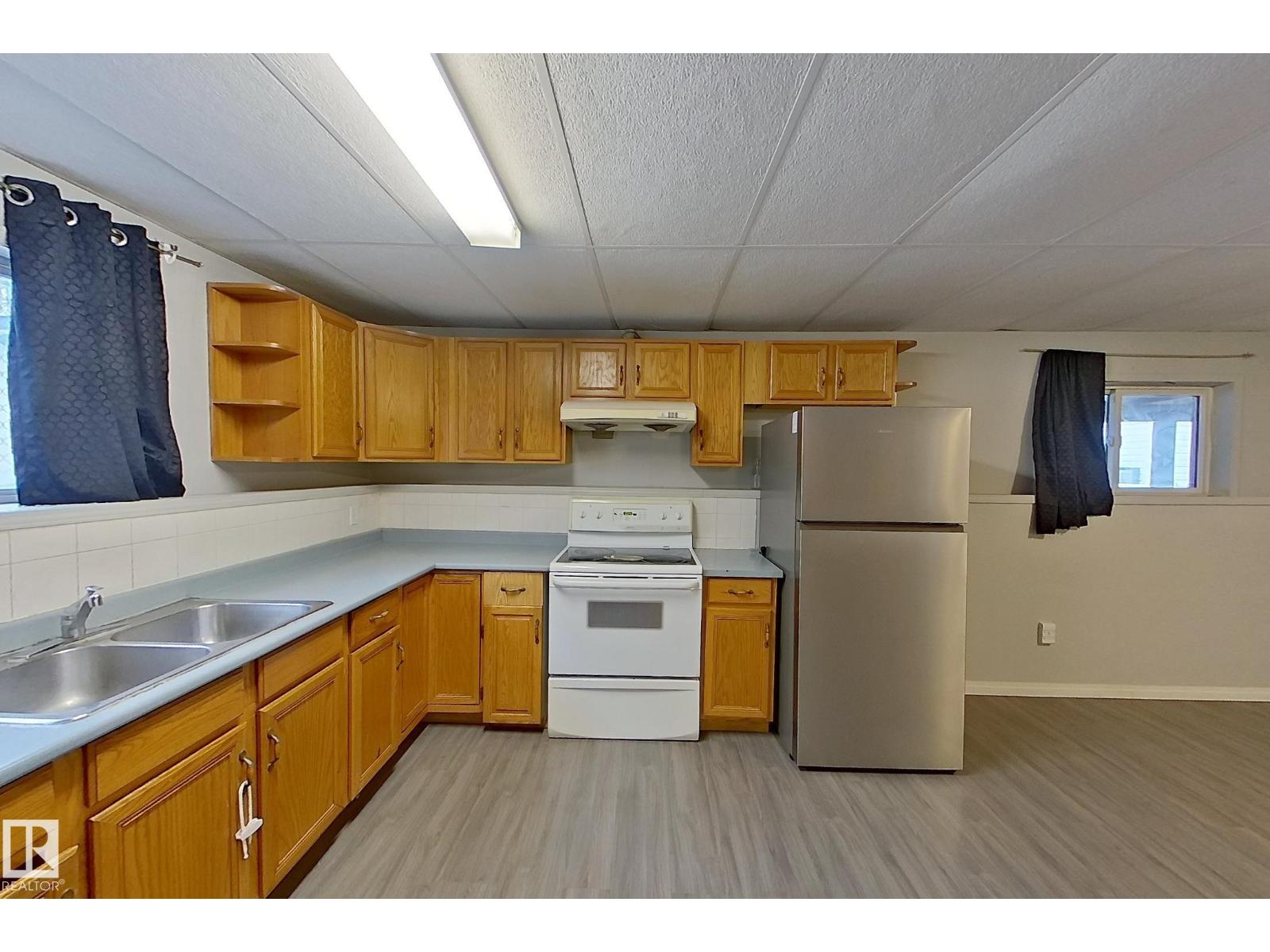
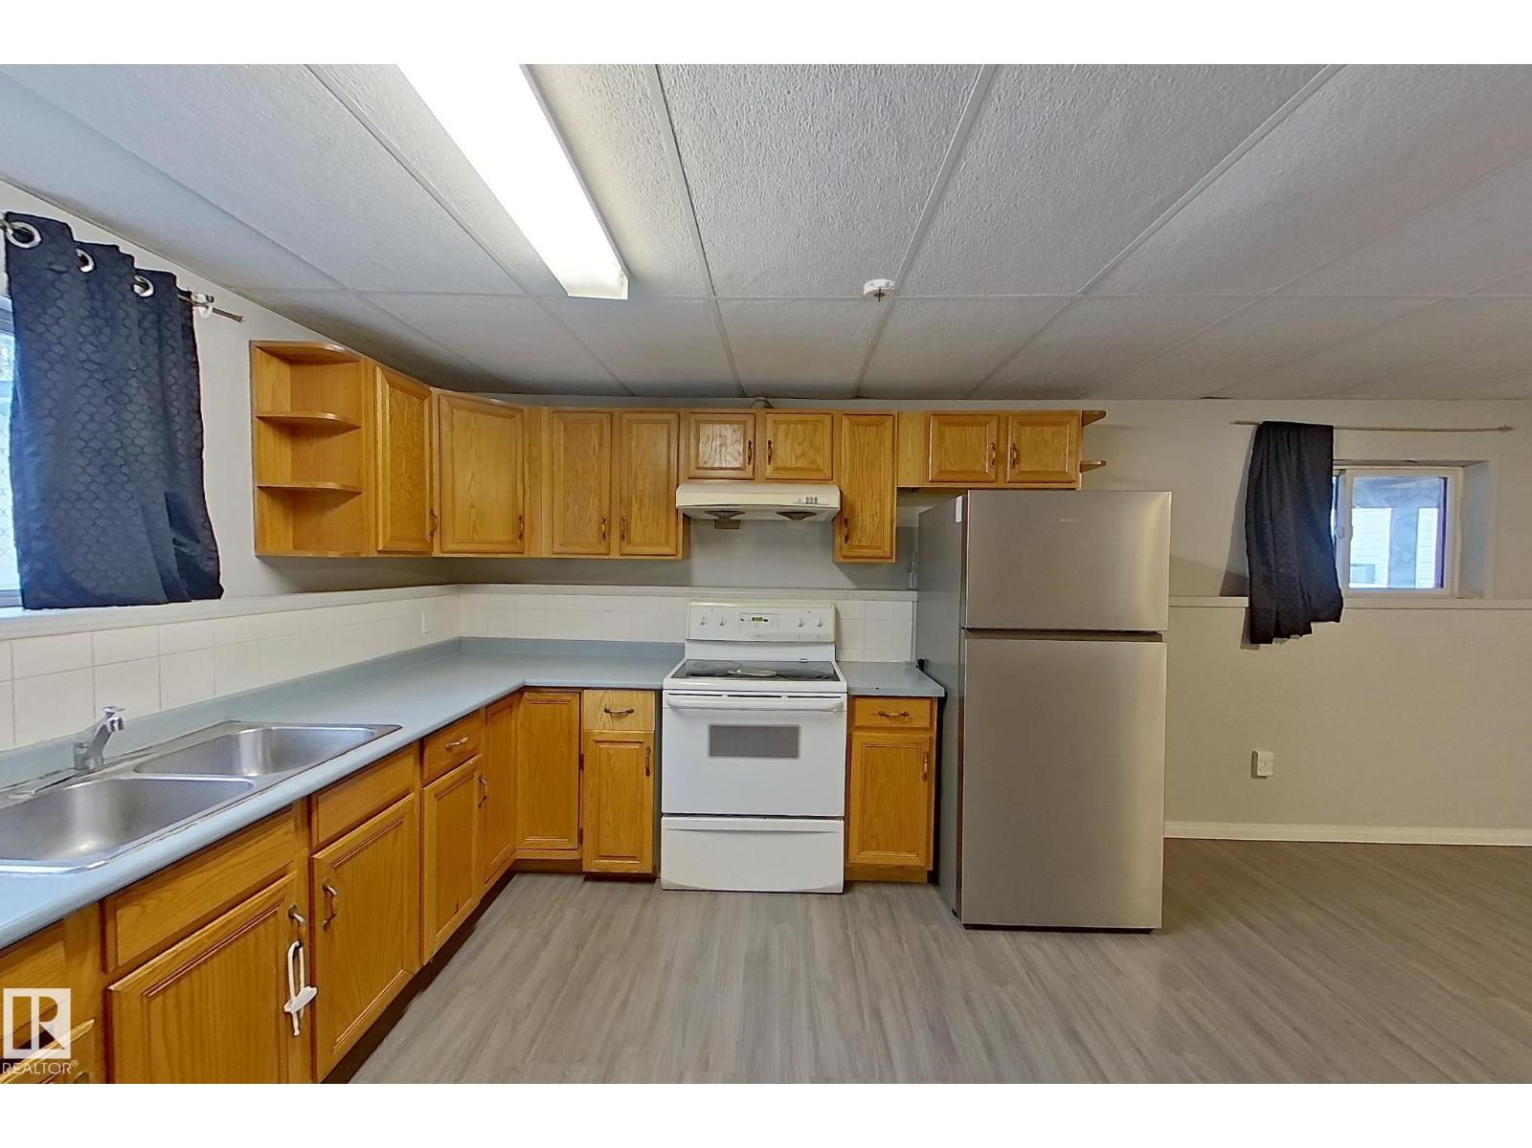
+ smoke detector [860,279,899,304]
